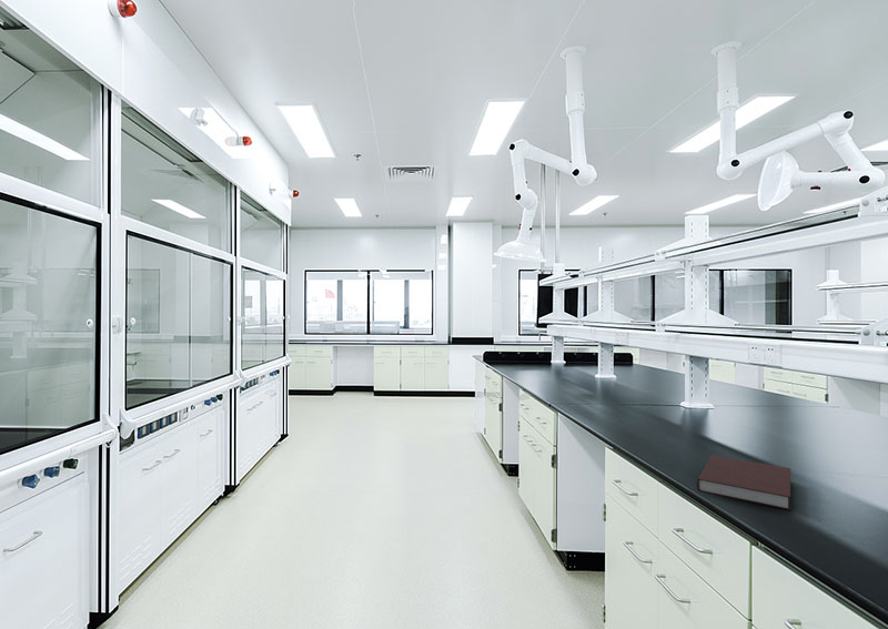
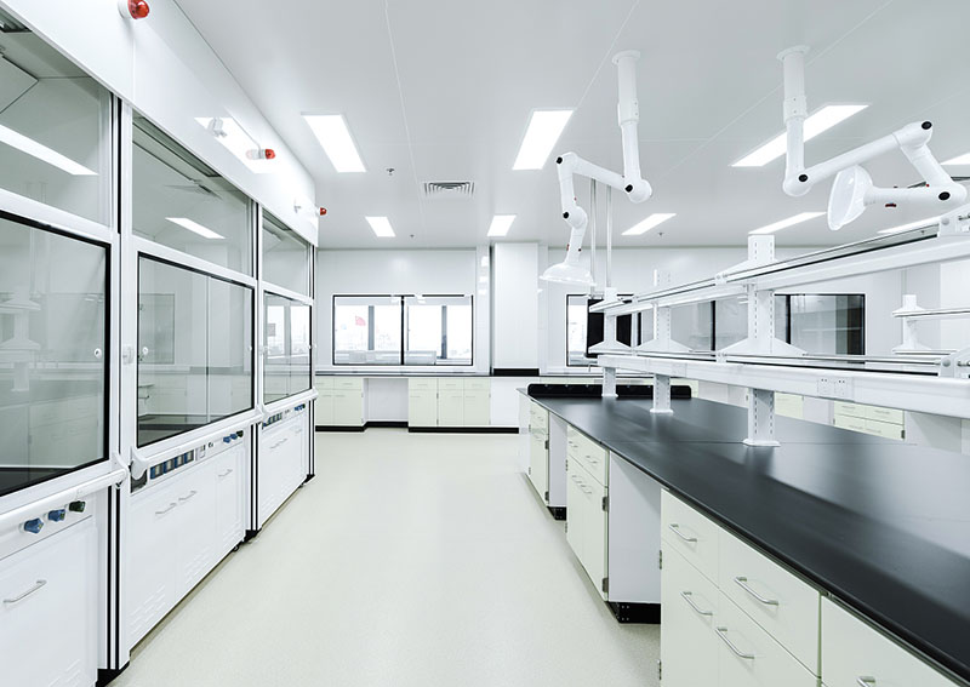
- notebook [696,455,791,511]
